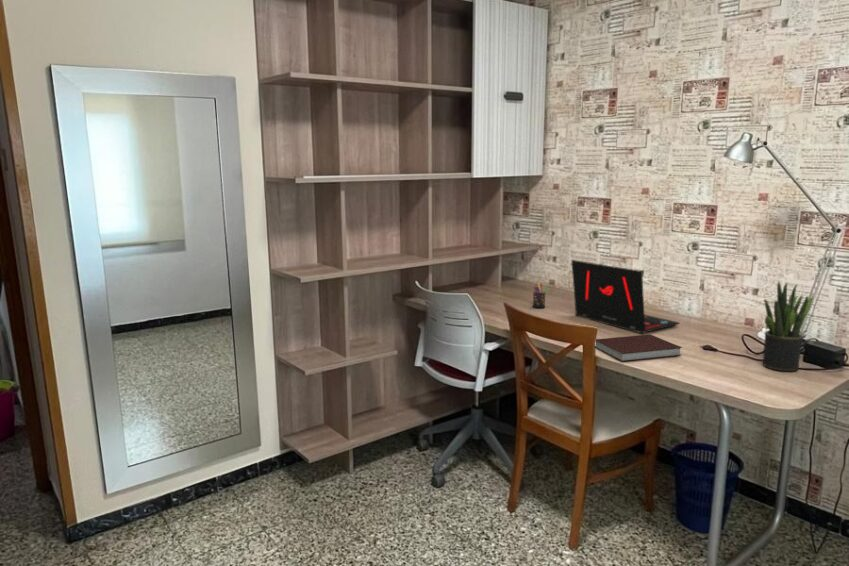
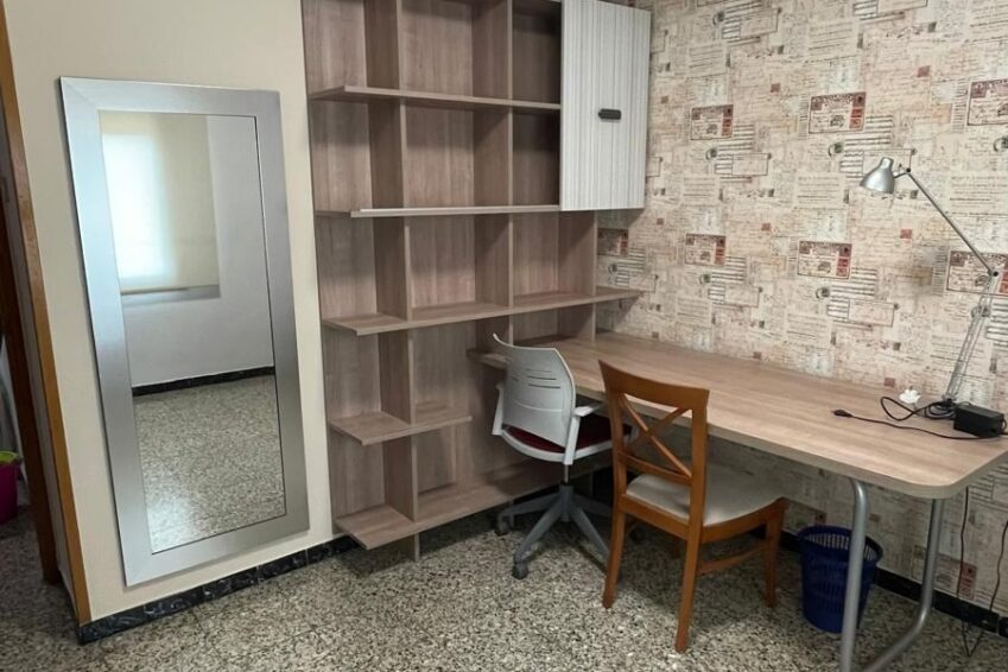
- notebook [594,333,683,363]
- pen holder [532,282,550,309]
- laptop [570,259,681,334]
- potted plant [762,280,815,372]
